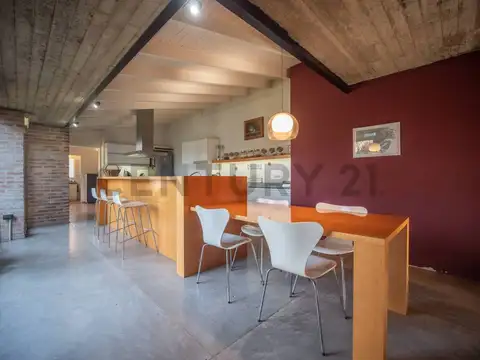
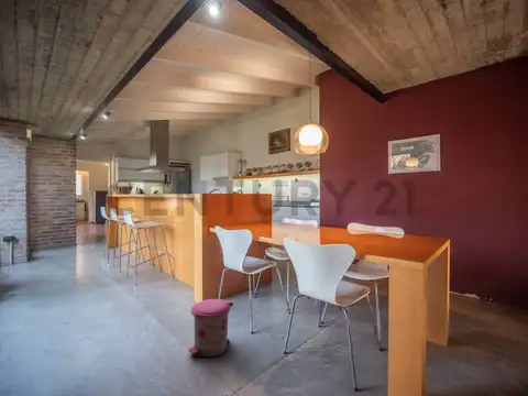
+ trash can [188,298,234,359]
